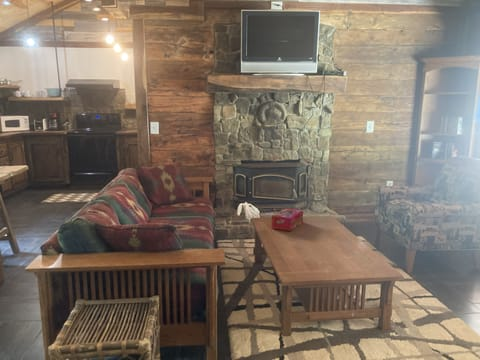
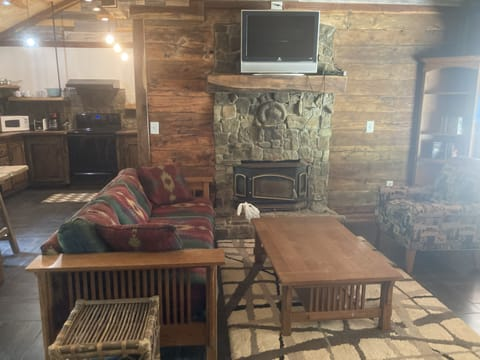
- tissue box [270,207,304,232]
